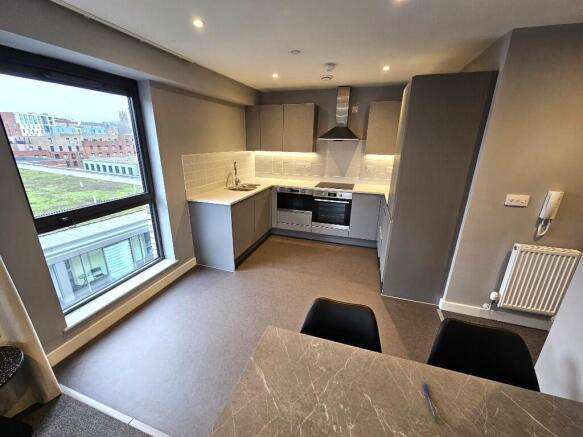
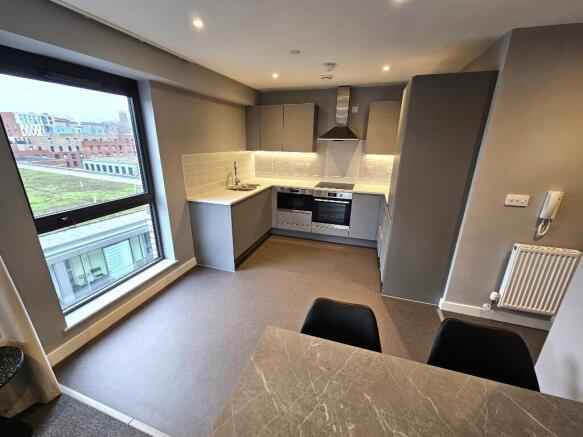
- pen [420,380,439,419]
